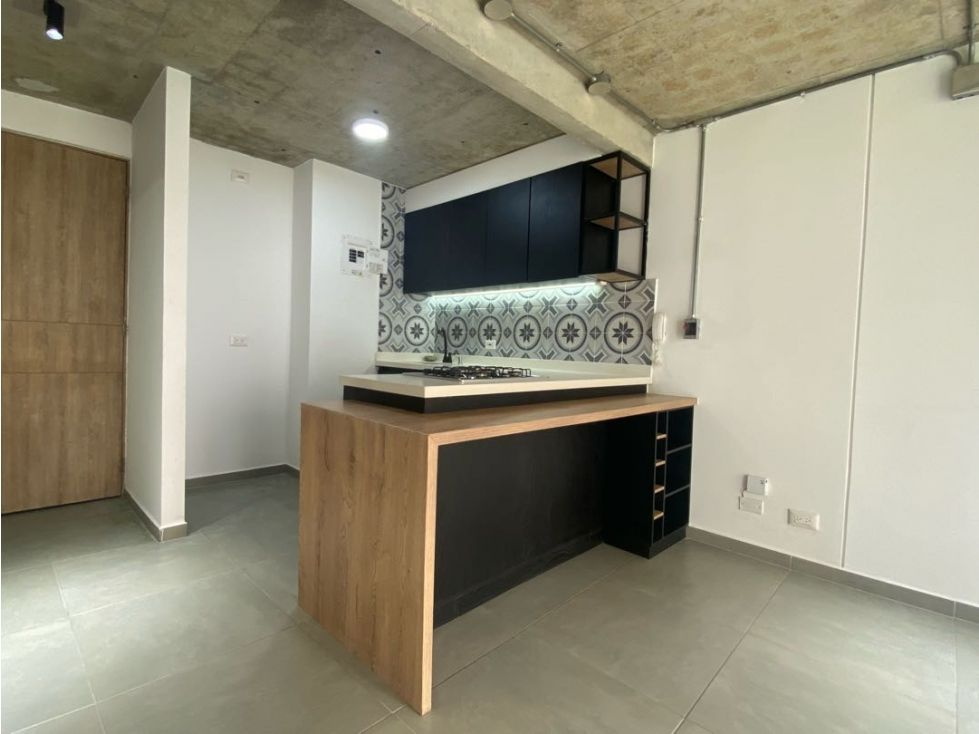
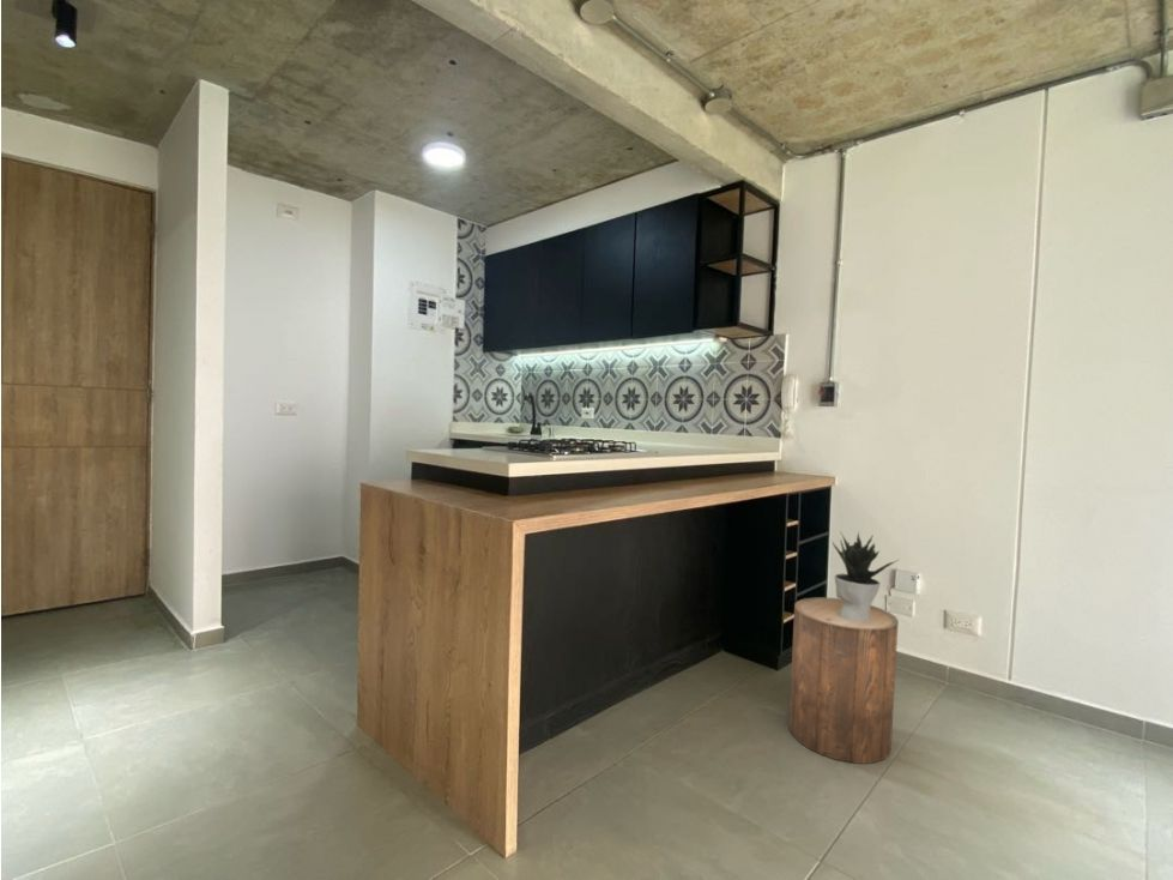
+ potted plant [830,530,901,622]
+ stool [787,596,900,765]
